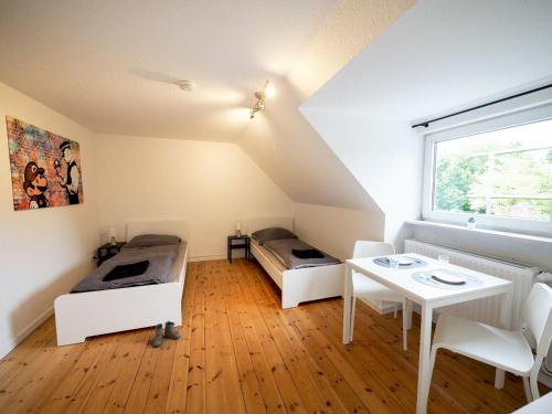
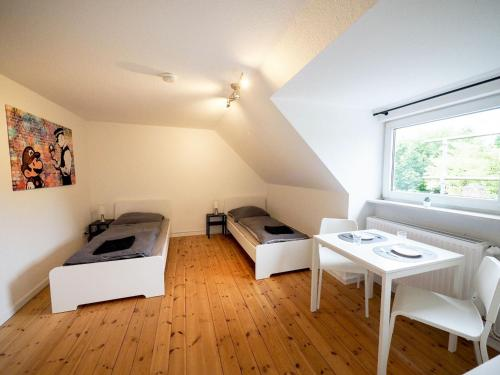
- boots [150,320,181,348]
